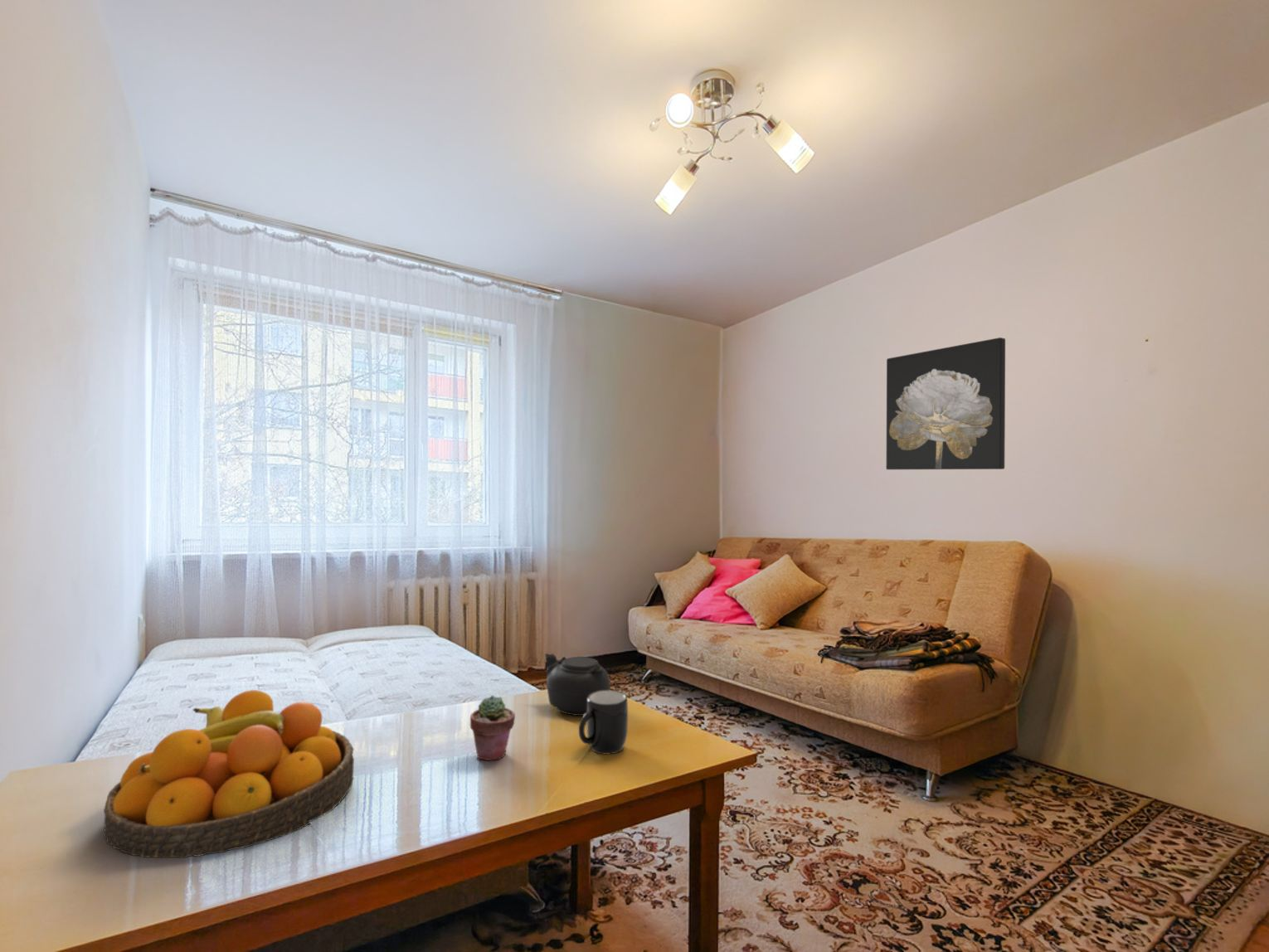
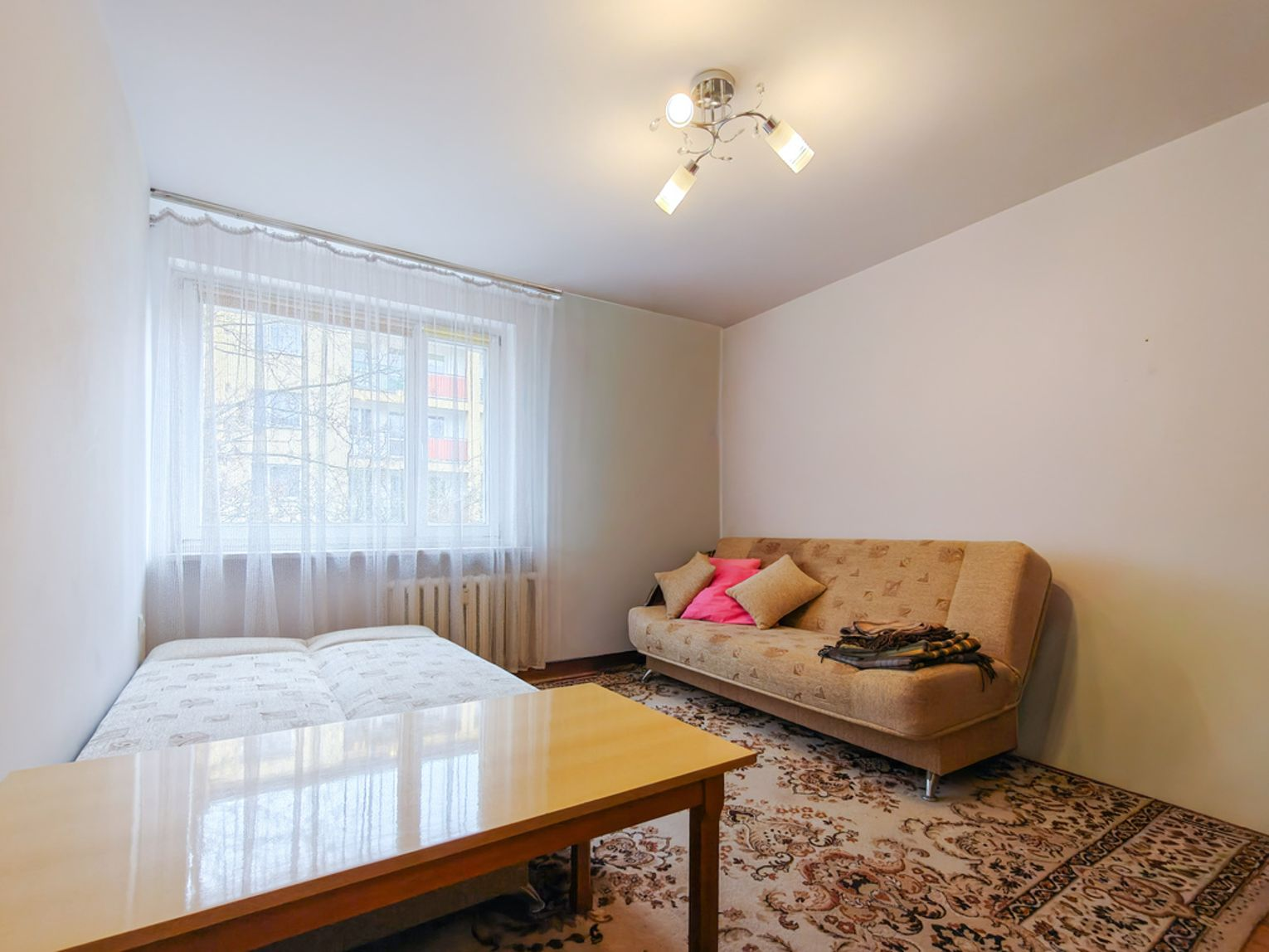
- potted succulent [469,694,516,762]
- mug [578,689,629,755]
- teapot [544,653,611,716]
- fruit bowl [103,689,355,859]
- wall art [885,337,1006,470]
